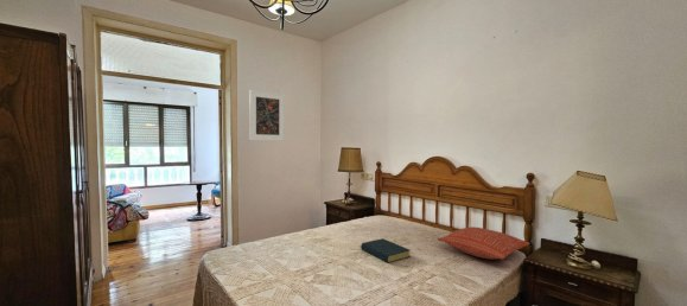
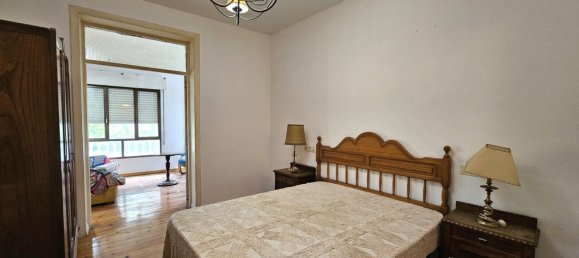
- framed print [248,89,286,142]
- hardback book [360,237,412,264]
- pillow [437,227,530,261]
